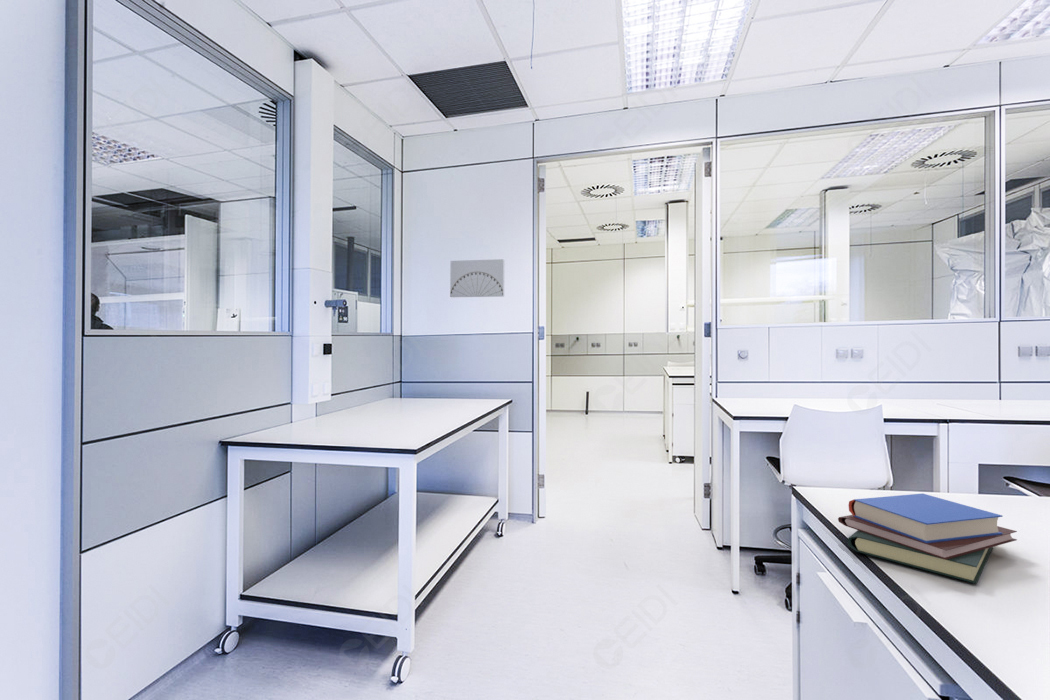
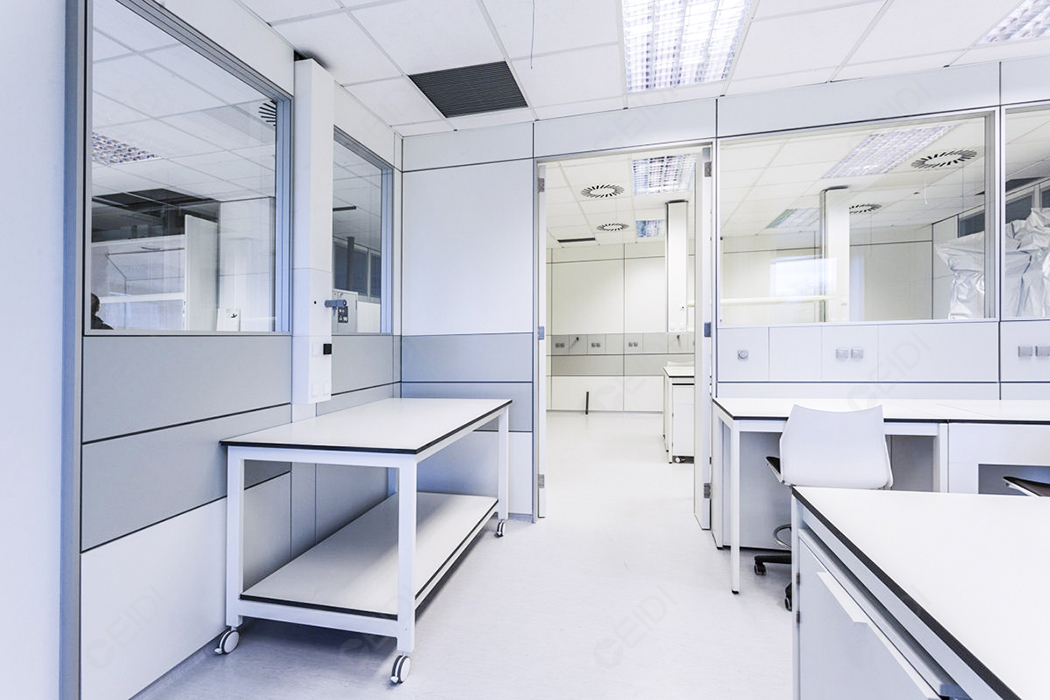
- book [837,493,1018,585]
- wall art [449,258,505,298]
